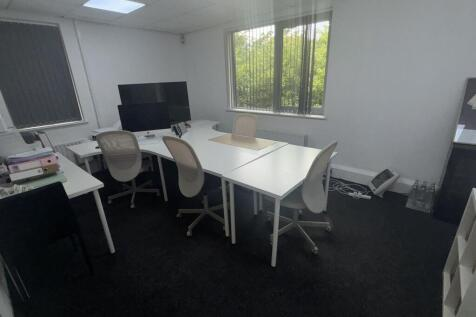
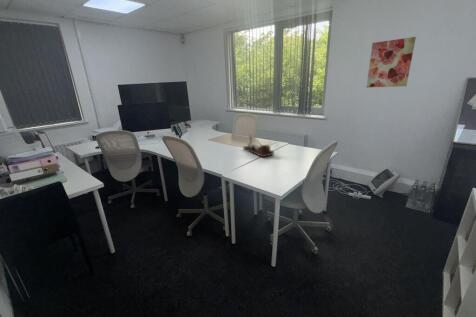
+ wall art [366,36,417,88]
+ desk organizer [242,133,275,158]
